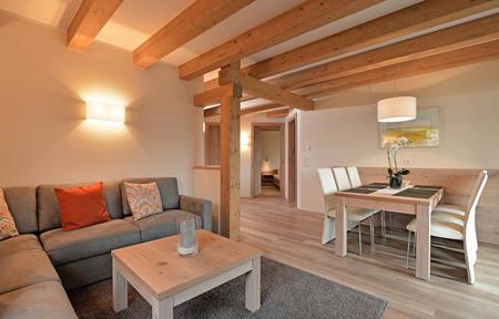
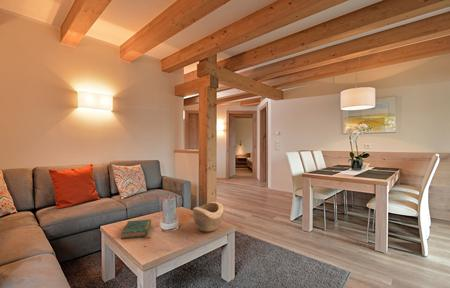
+ decorative bowl [192,201,225,233]
+ book [120,218,152,240]
